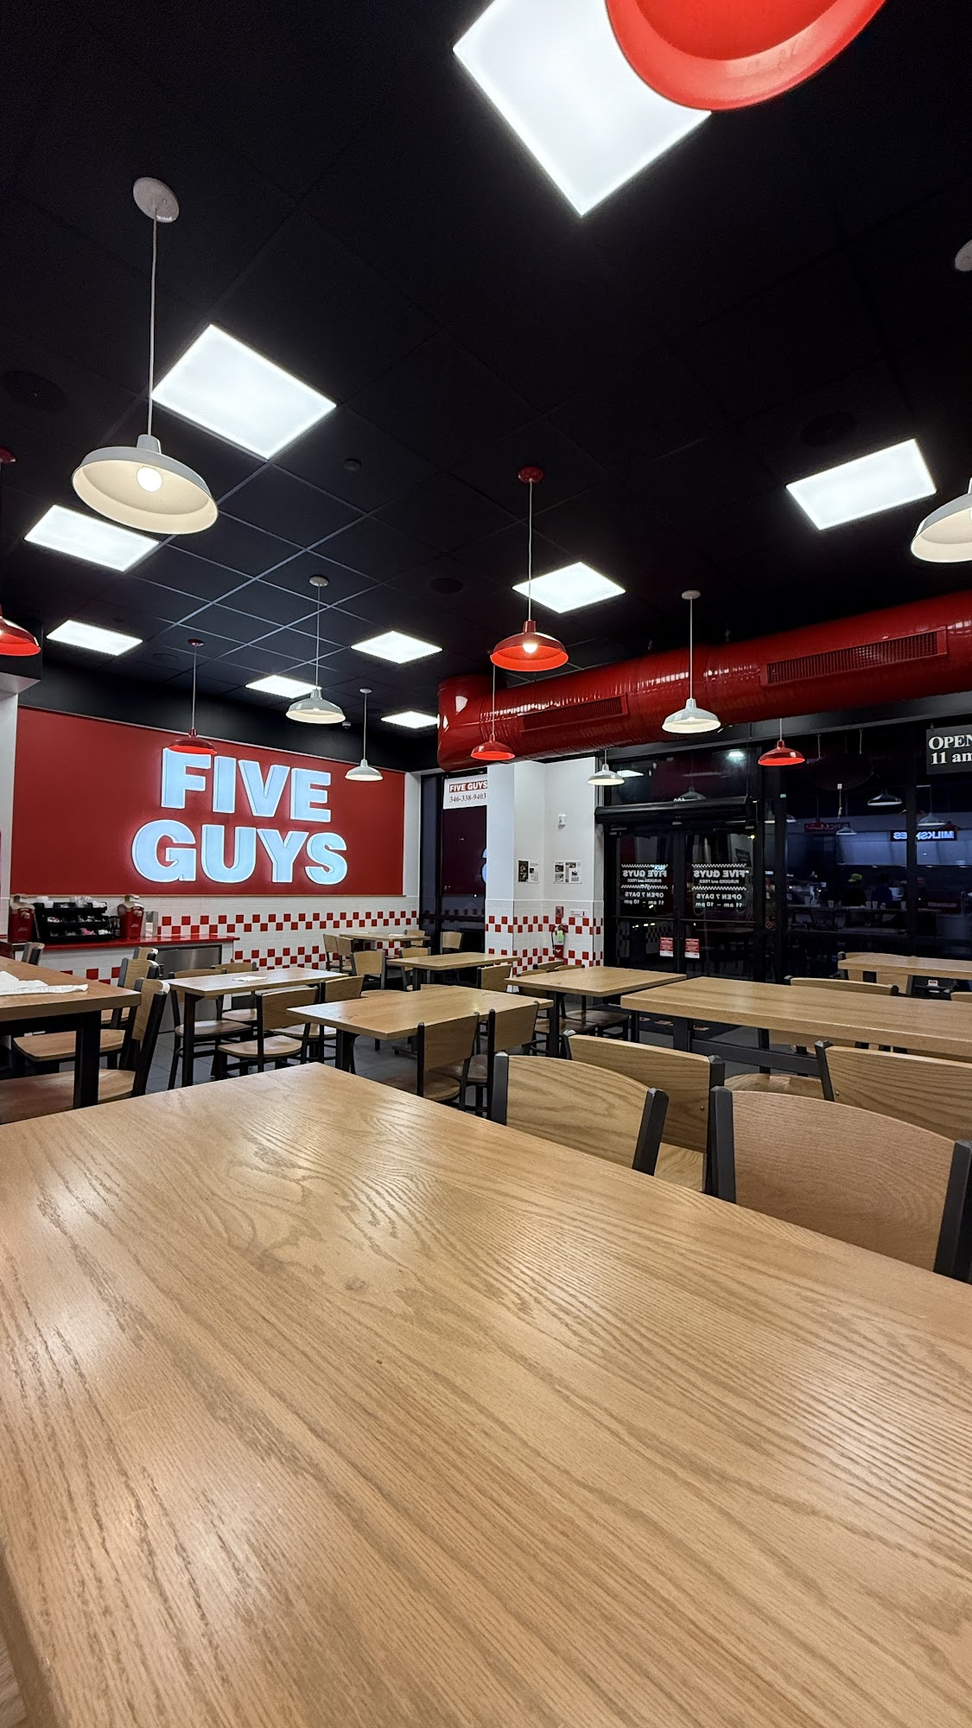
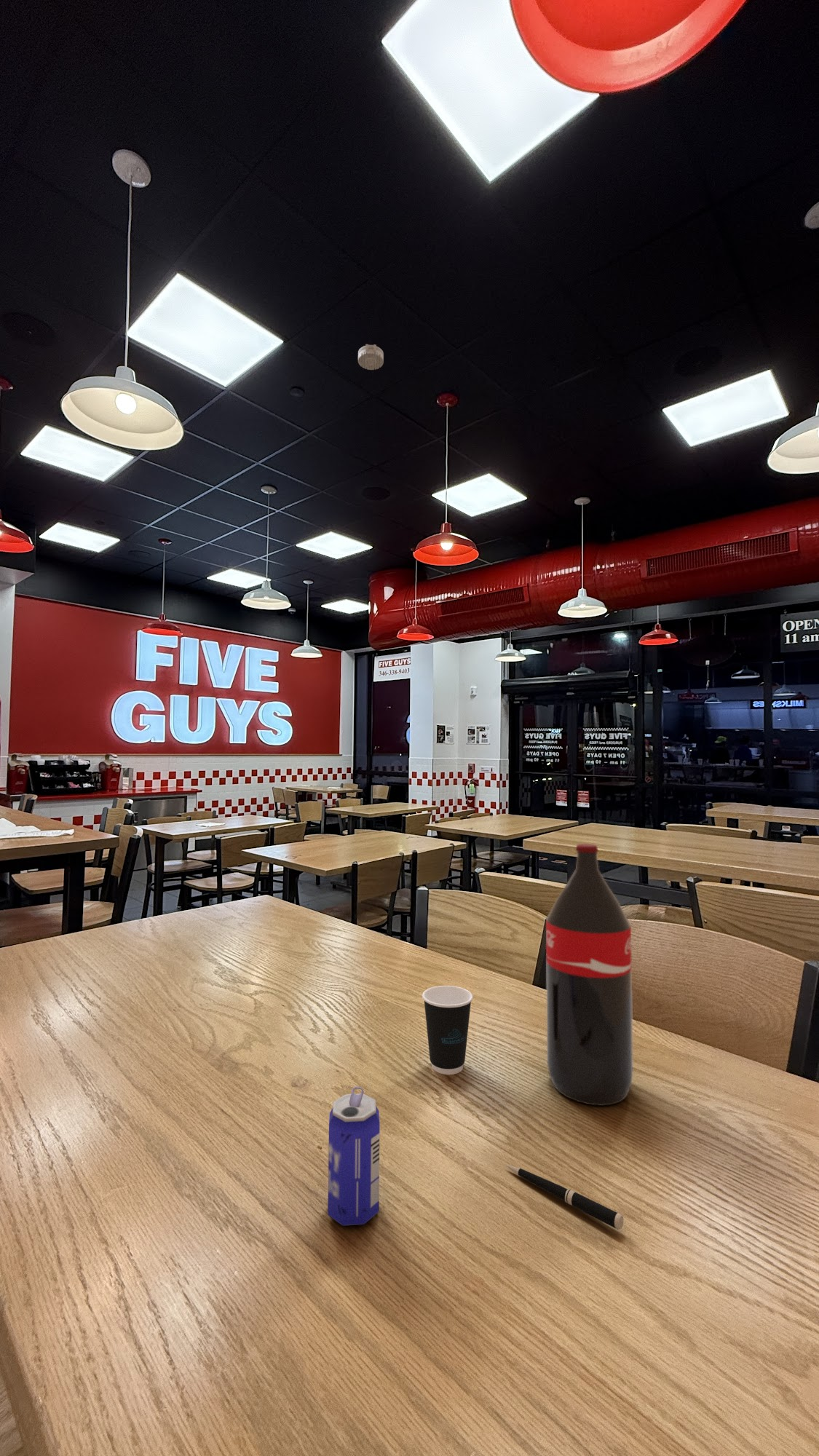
+ soda bottle [545,843,633,1107]
+ pen [505,1164,625,1230]
+ beer can [327,1085,381,1226]
+ smoke detector [357,344,384,371]
+ dixie cup [422,985,474,1075]
